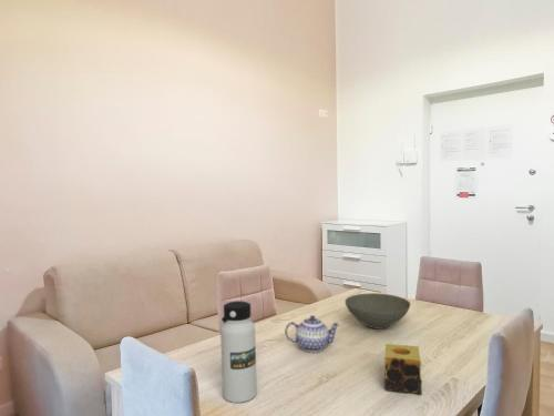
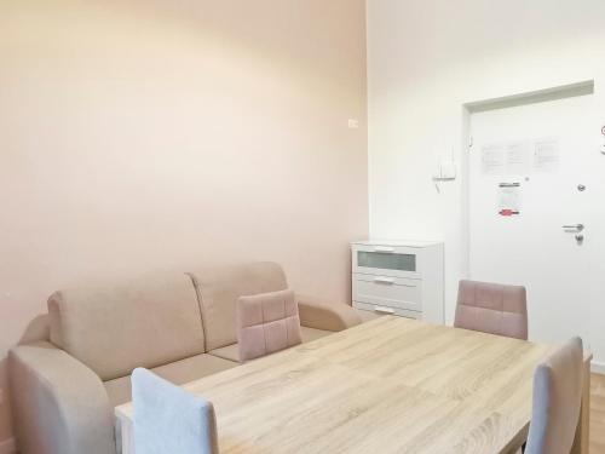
- water bottle [219,300,258,404]
- candle [383,343,423,396]
- bowl [343,292,411,331]
- teapot [284,314,341,353]
